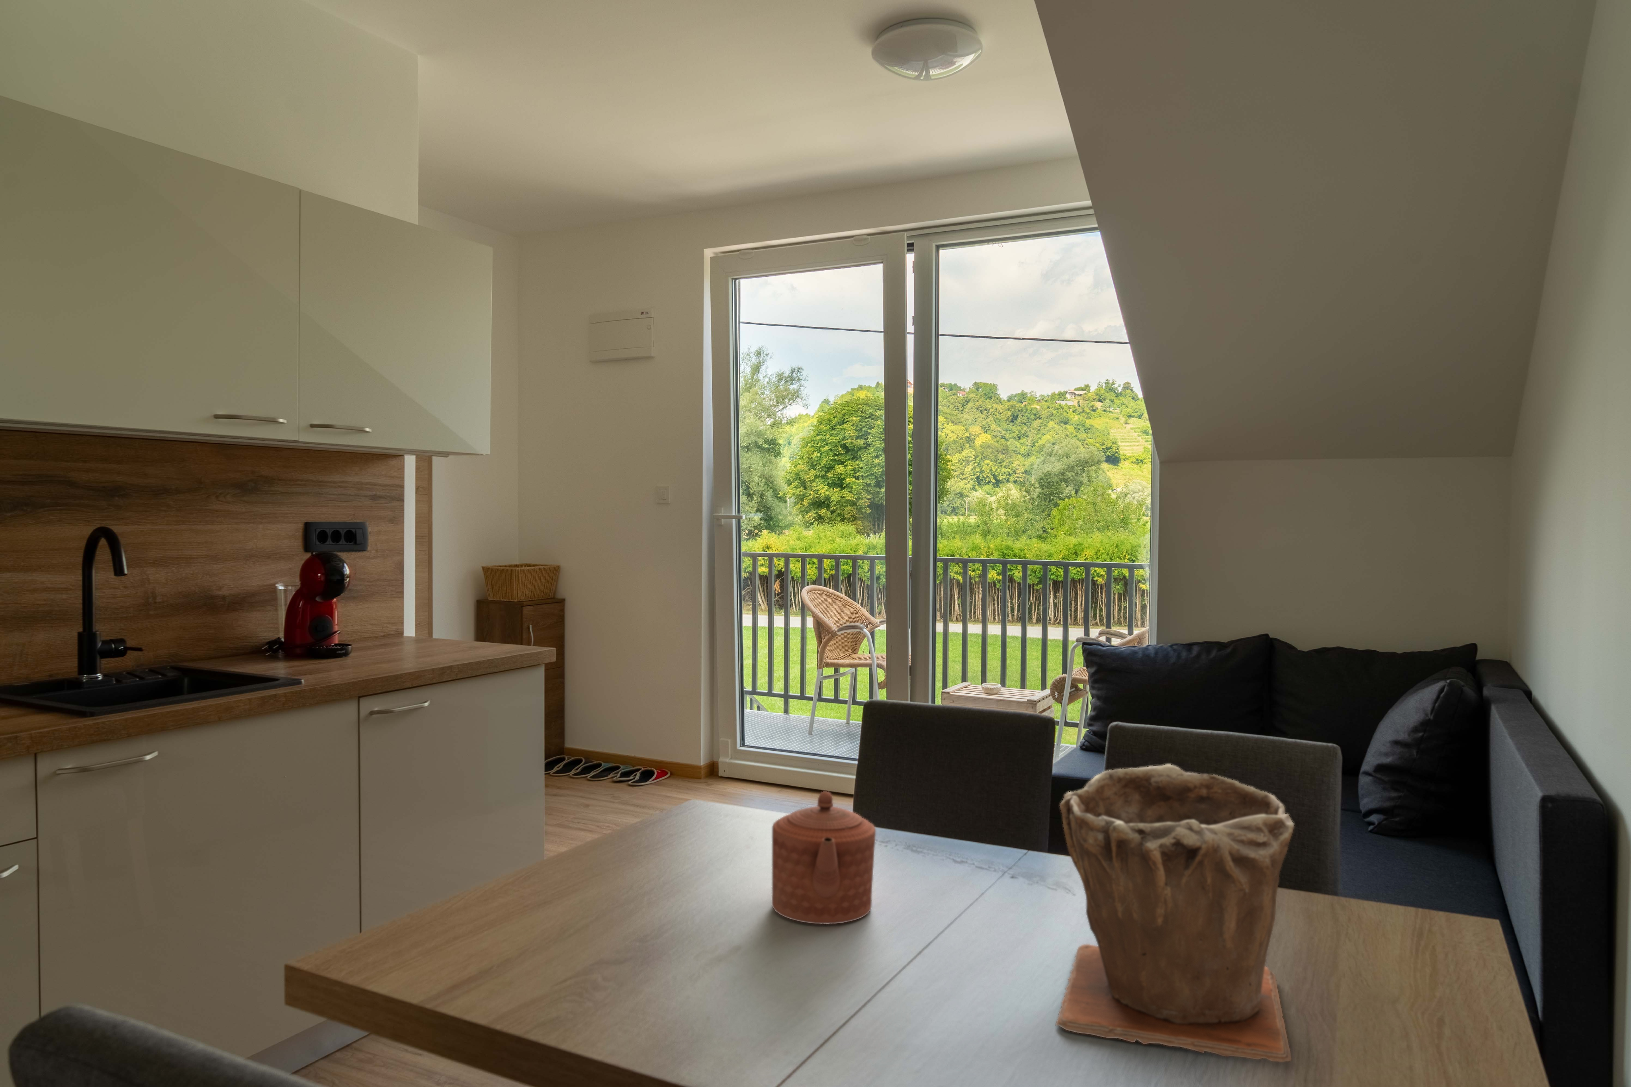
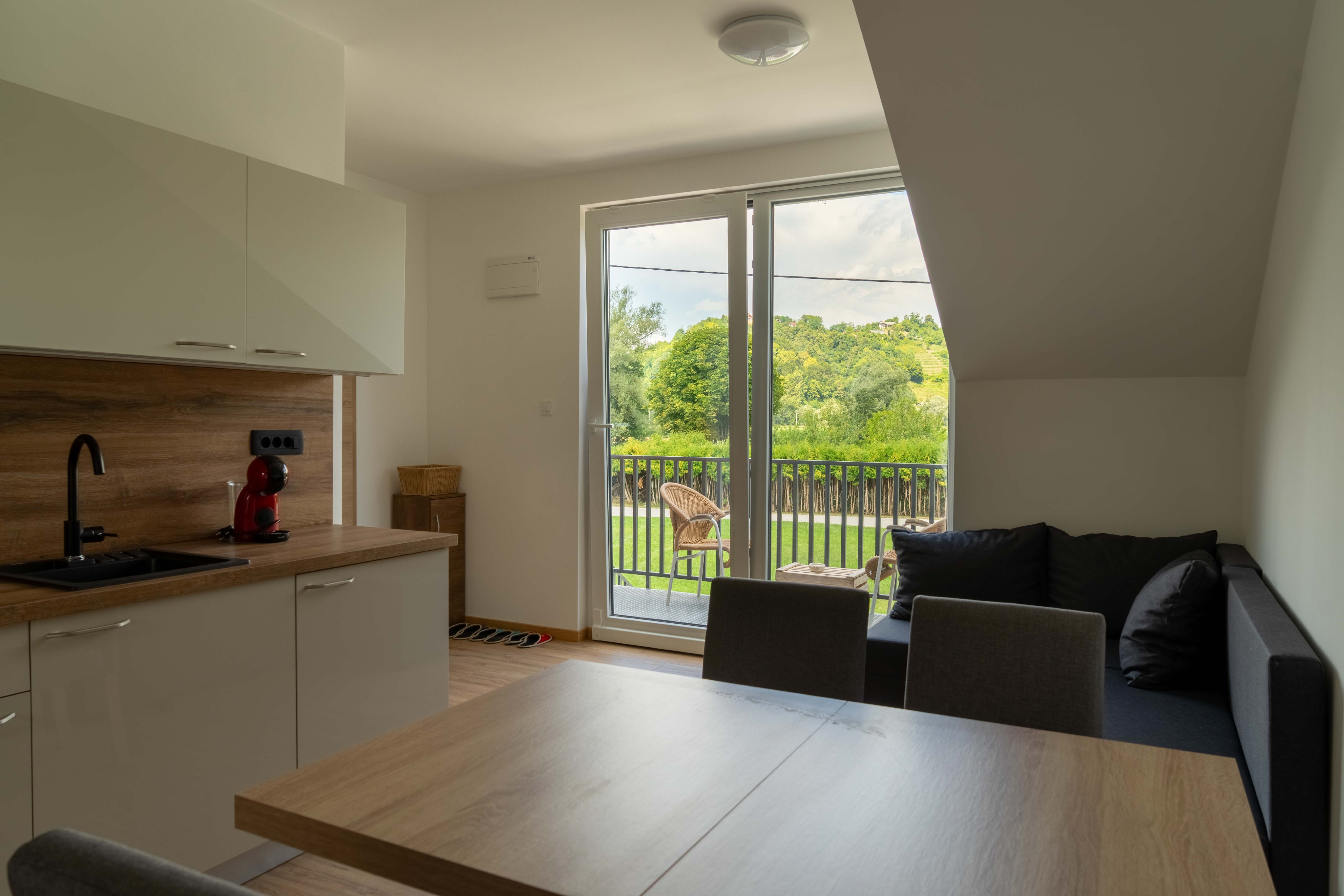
- teapot [772,791,876,924]
- plant pot [1055,764,1295,1063]
